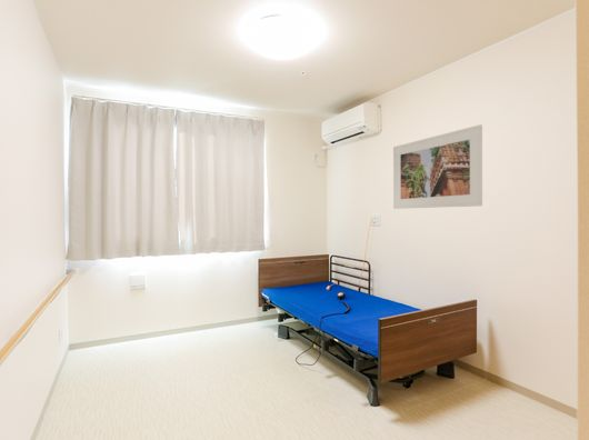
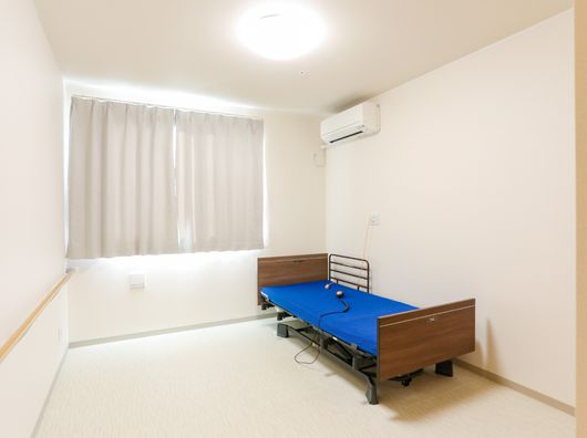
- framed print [392,123,483,210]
